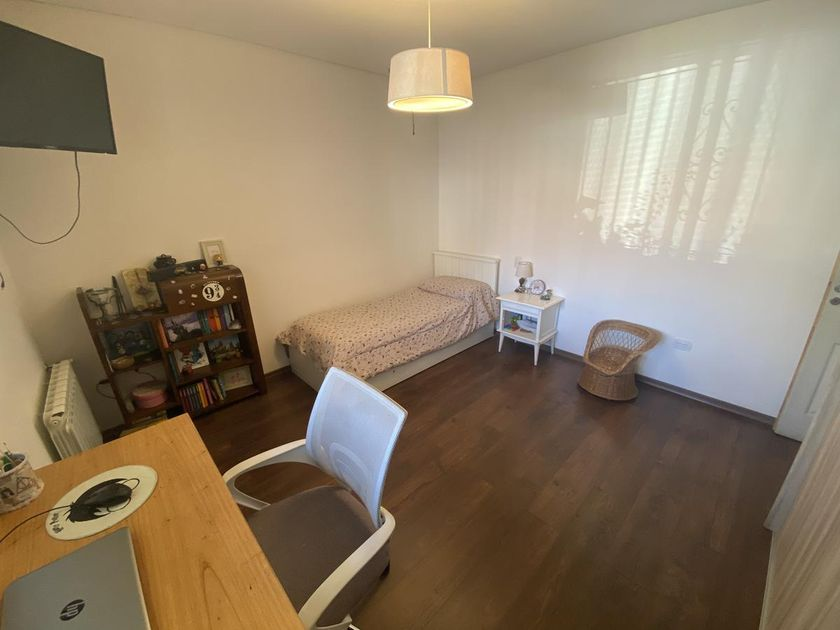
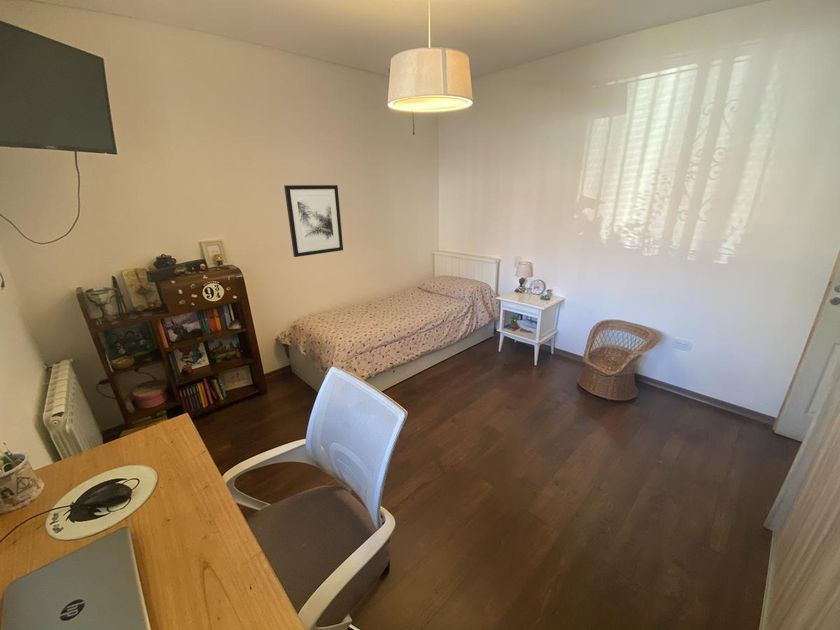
+ wall art [283,184,344,258]
